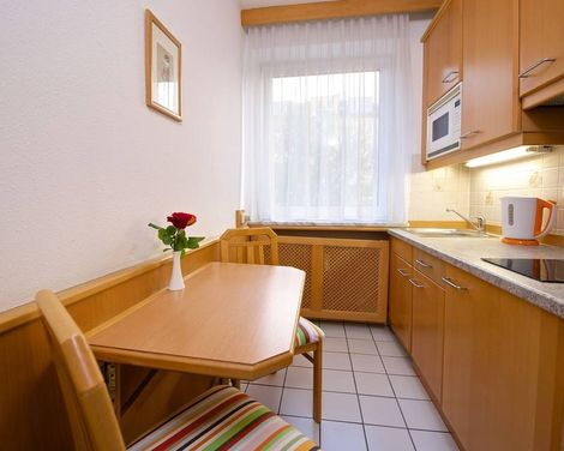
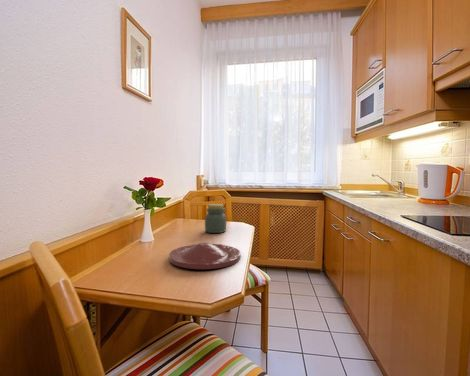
+ plate [168,242,242,270]
+ jar [204,203,227,234]
